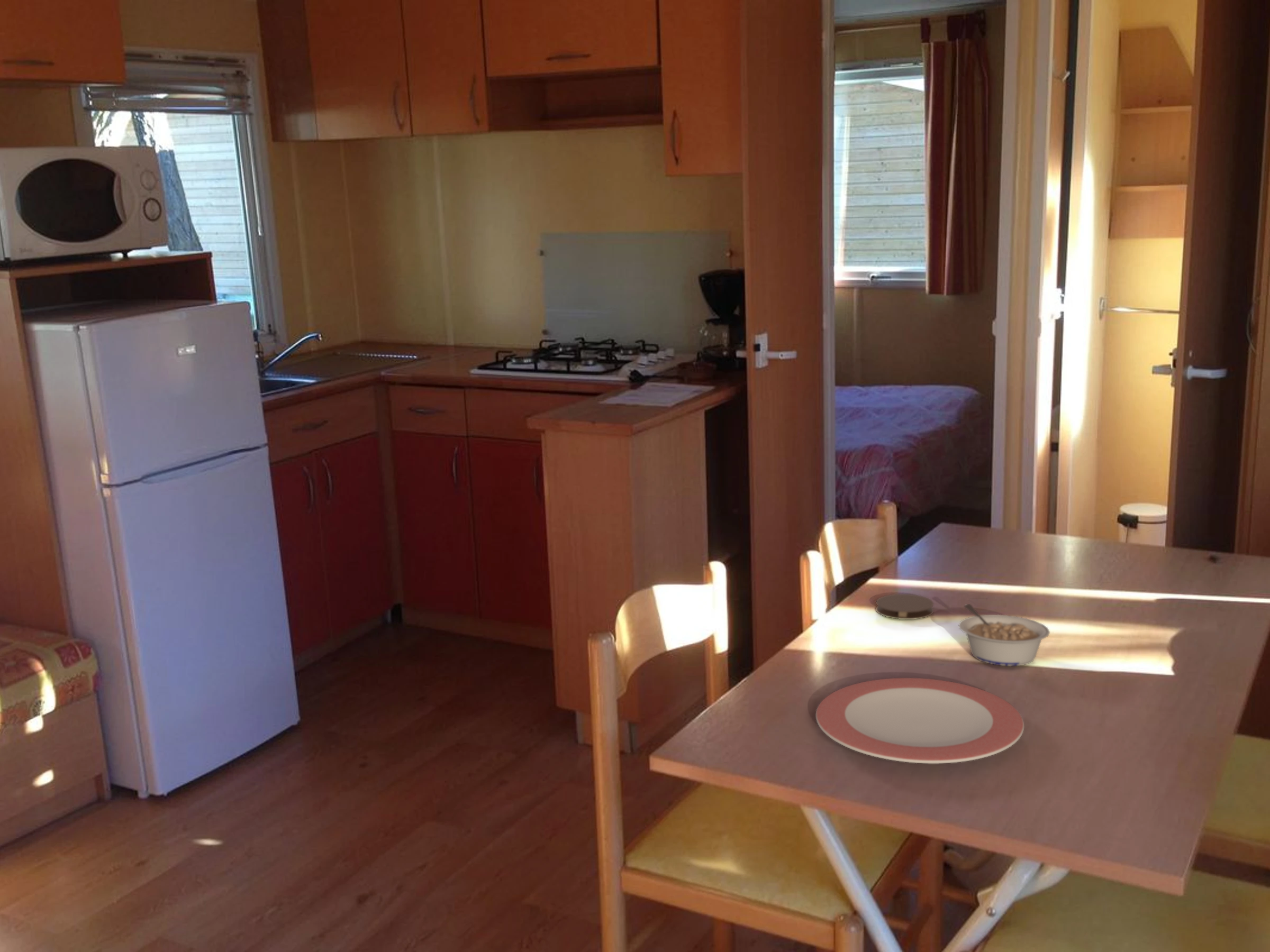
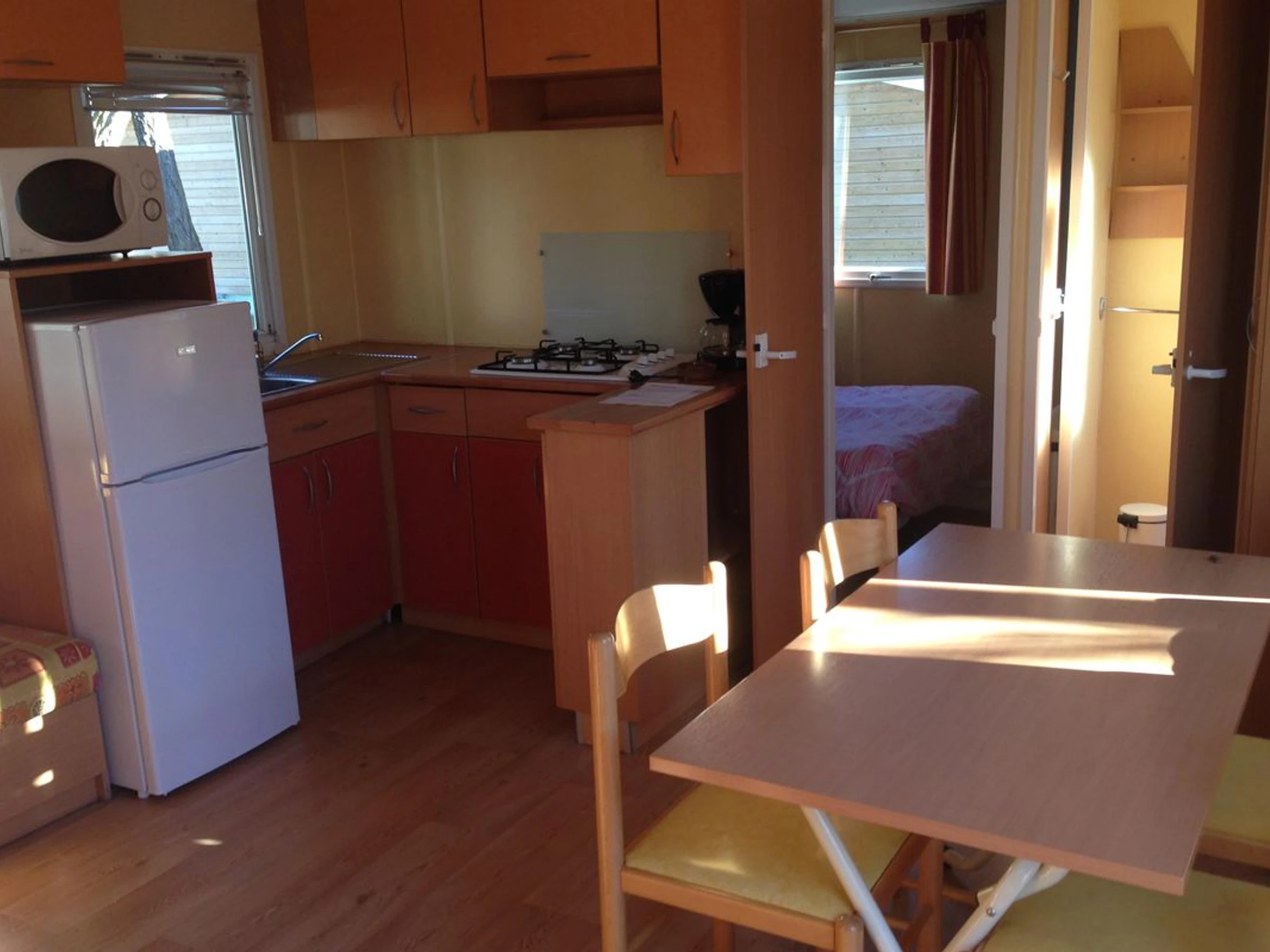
- coaster [875,593,935,620]
- legume [958,603,1050,667]
- plate [815,678,1024,764]
